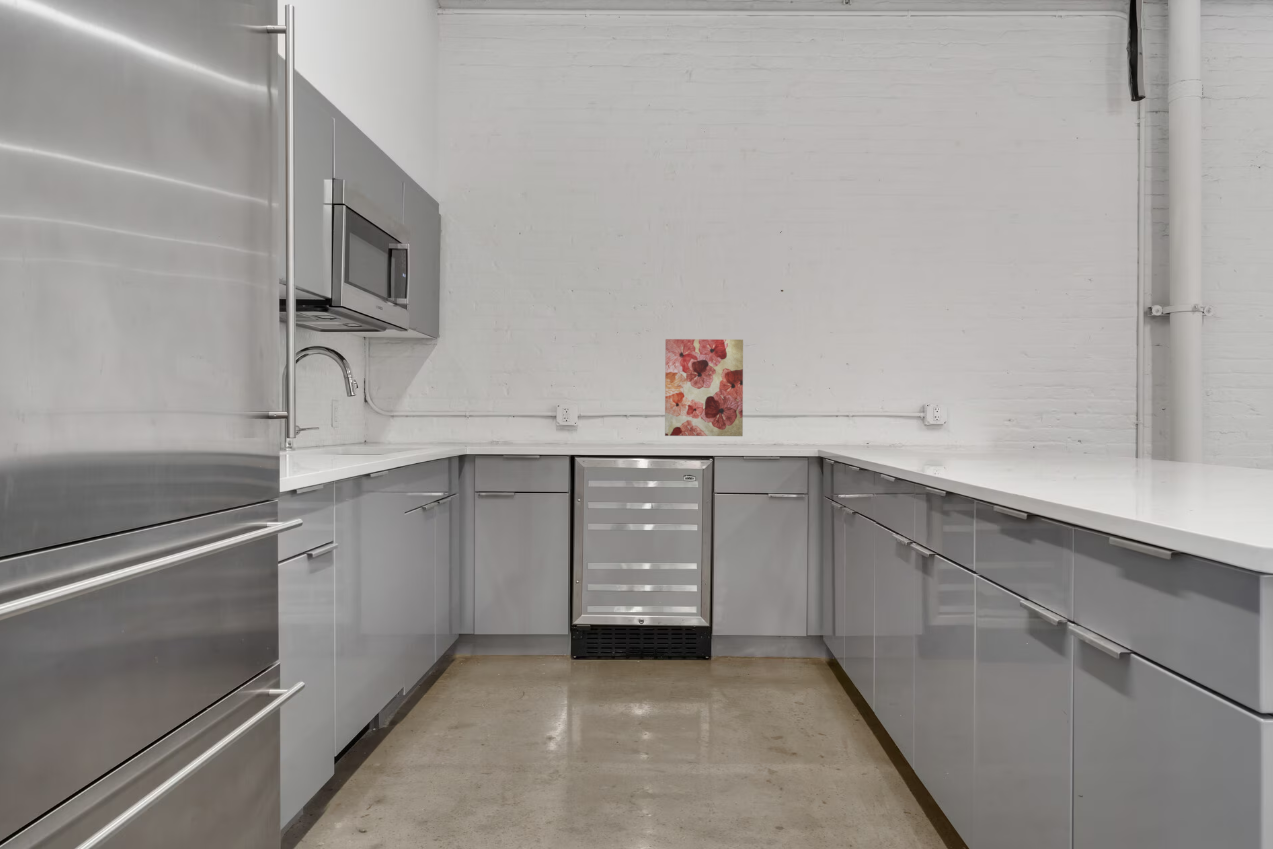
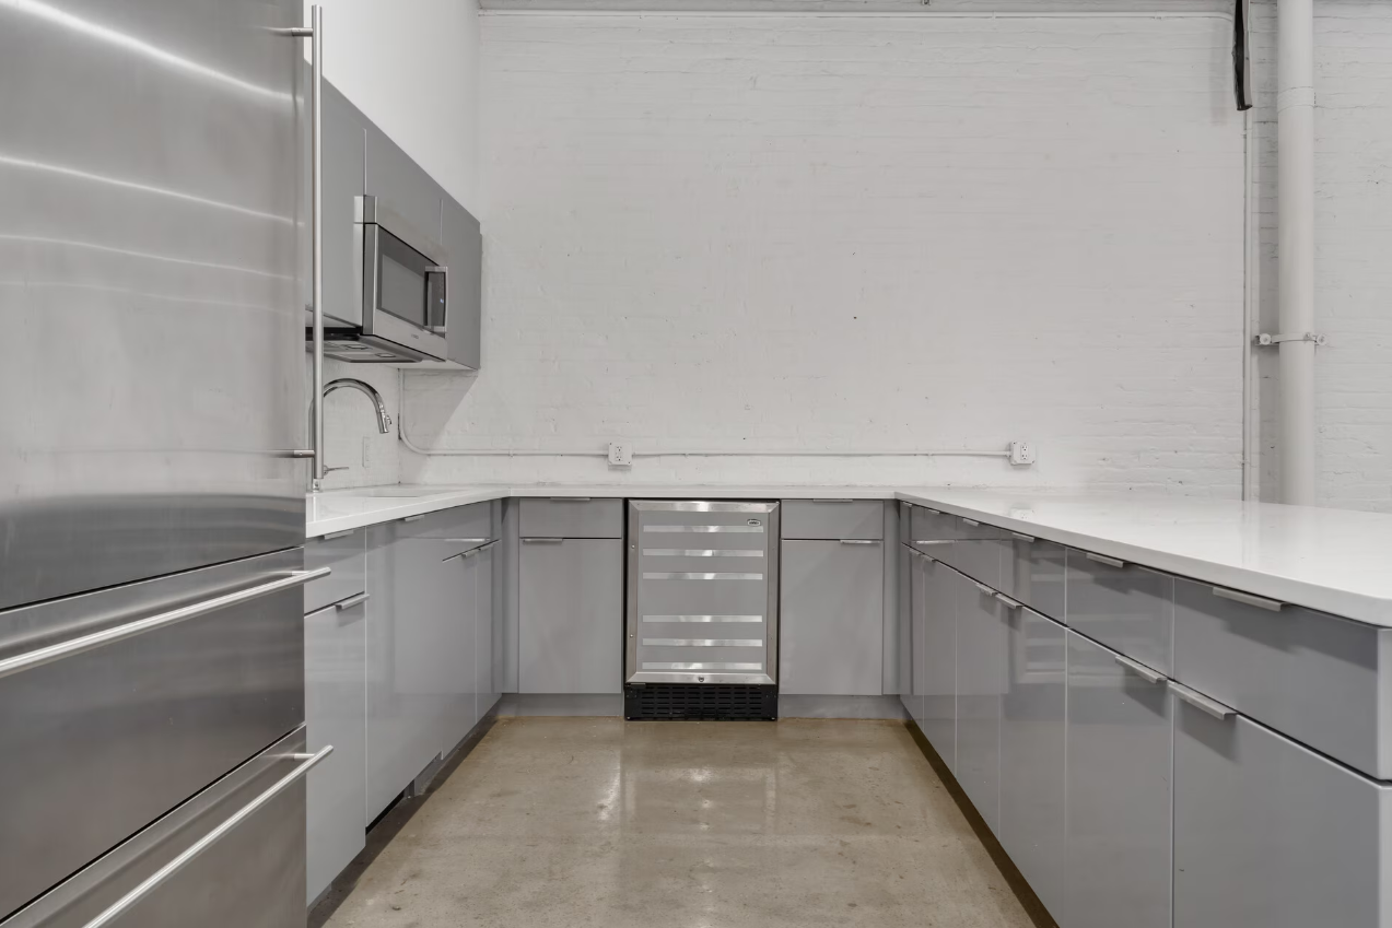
- wall art [664,338,744,437]
